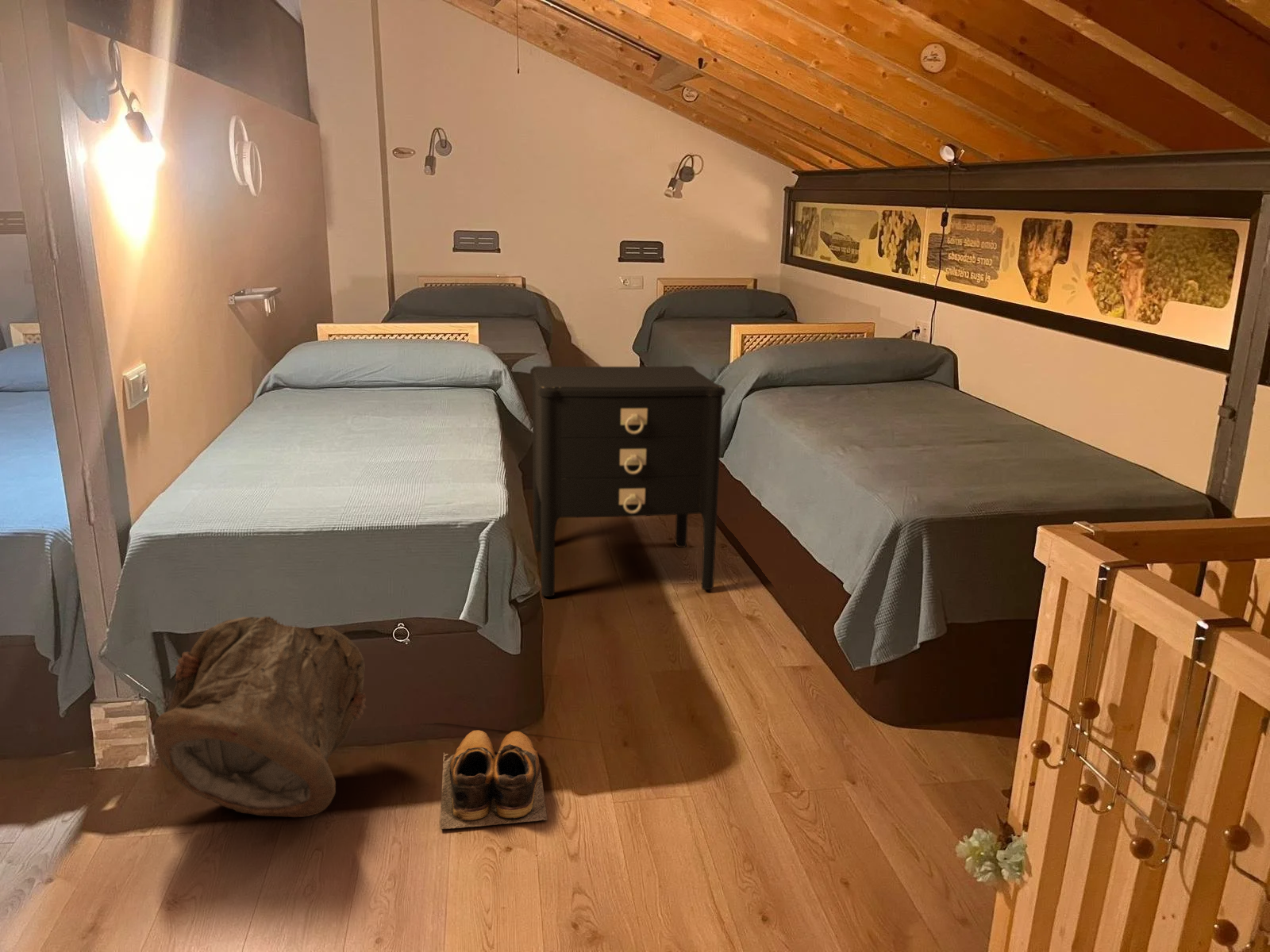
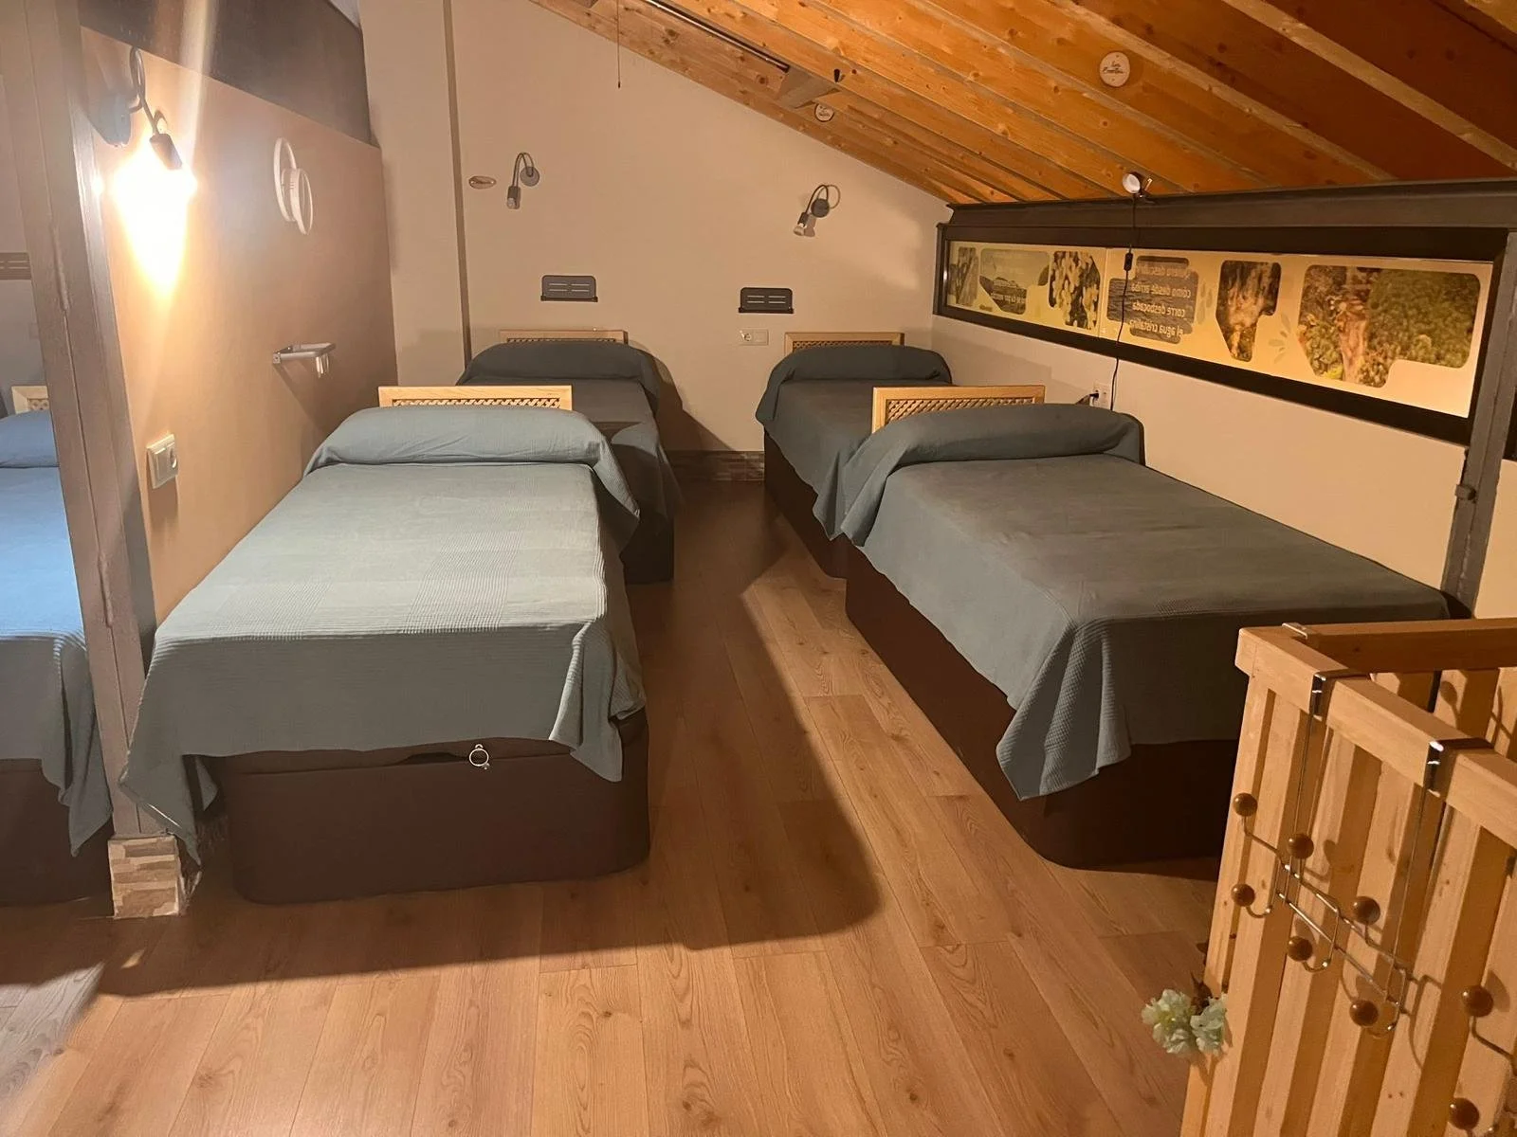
- bag [153,616,367,818]
- nightstand [529,365,726,597]
- shoes [439,729,548,830]
